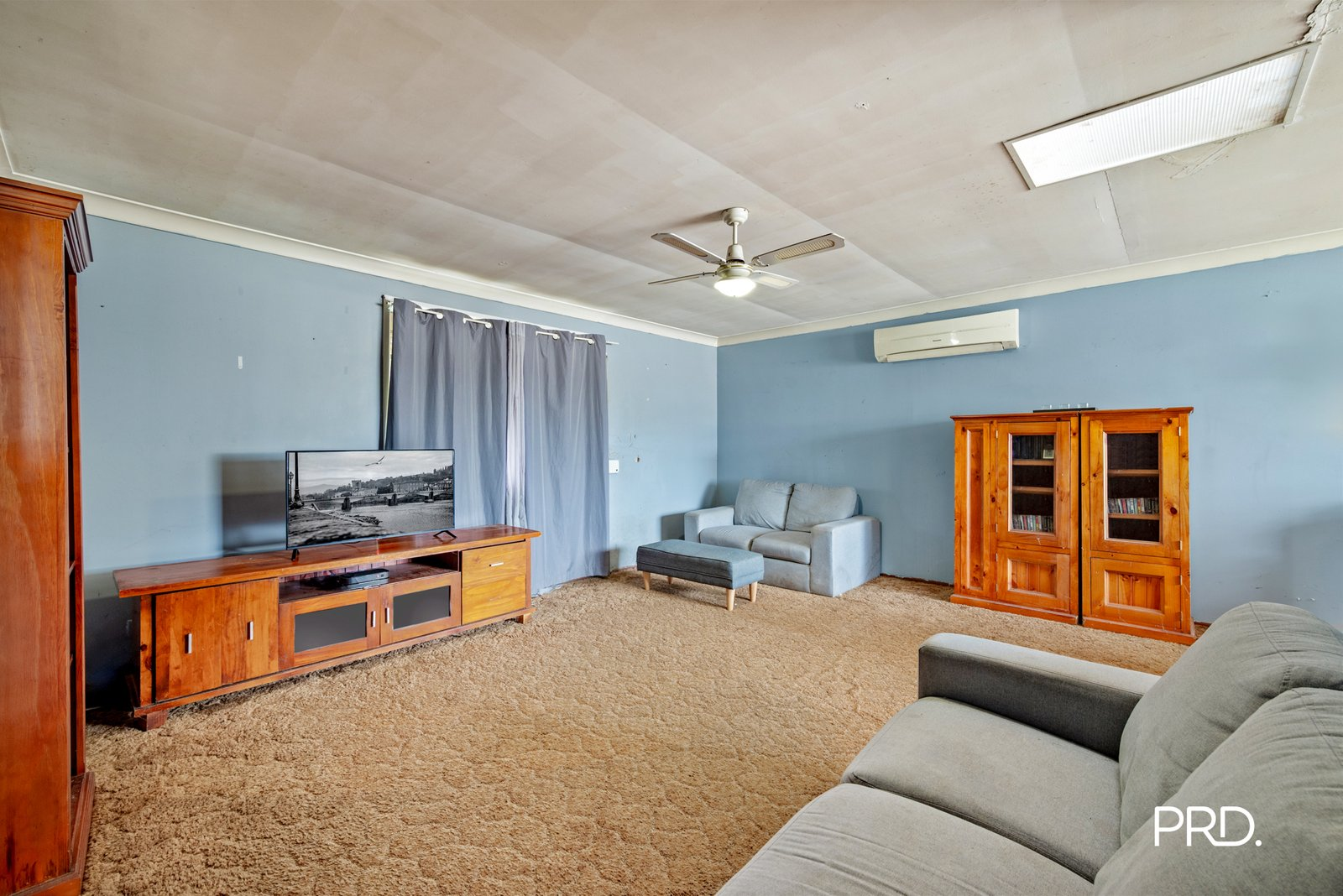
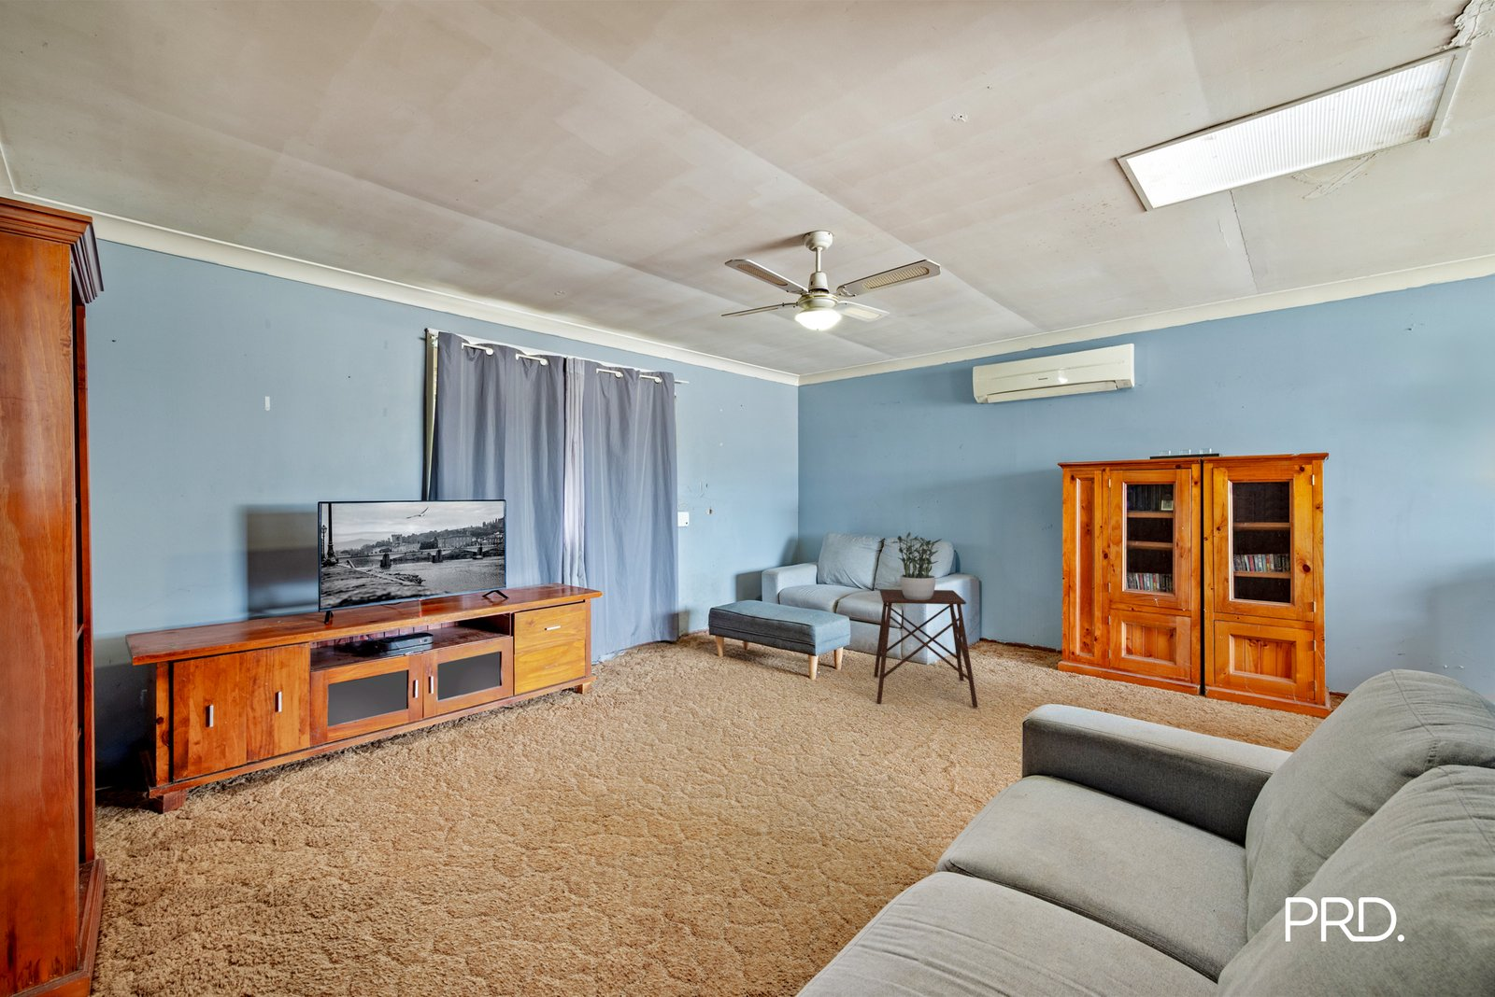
+ side table [873,589,978,709]
+ potted plant [889,531,943,600]
